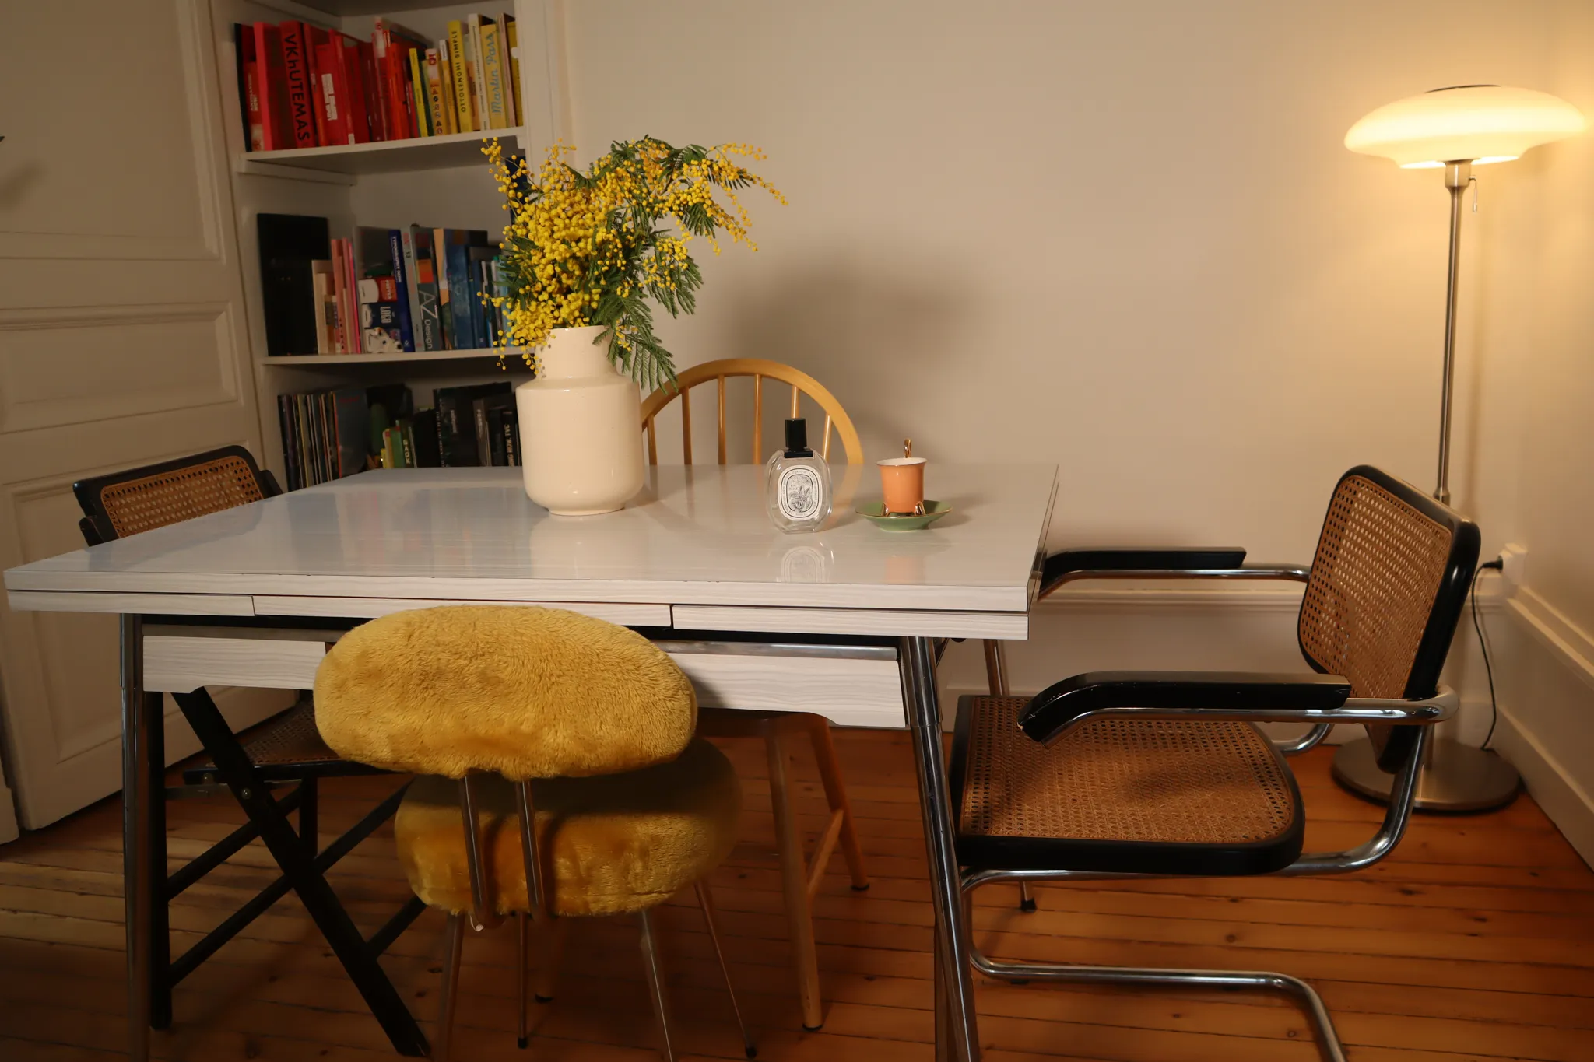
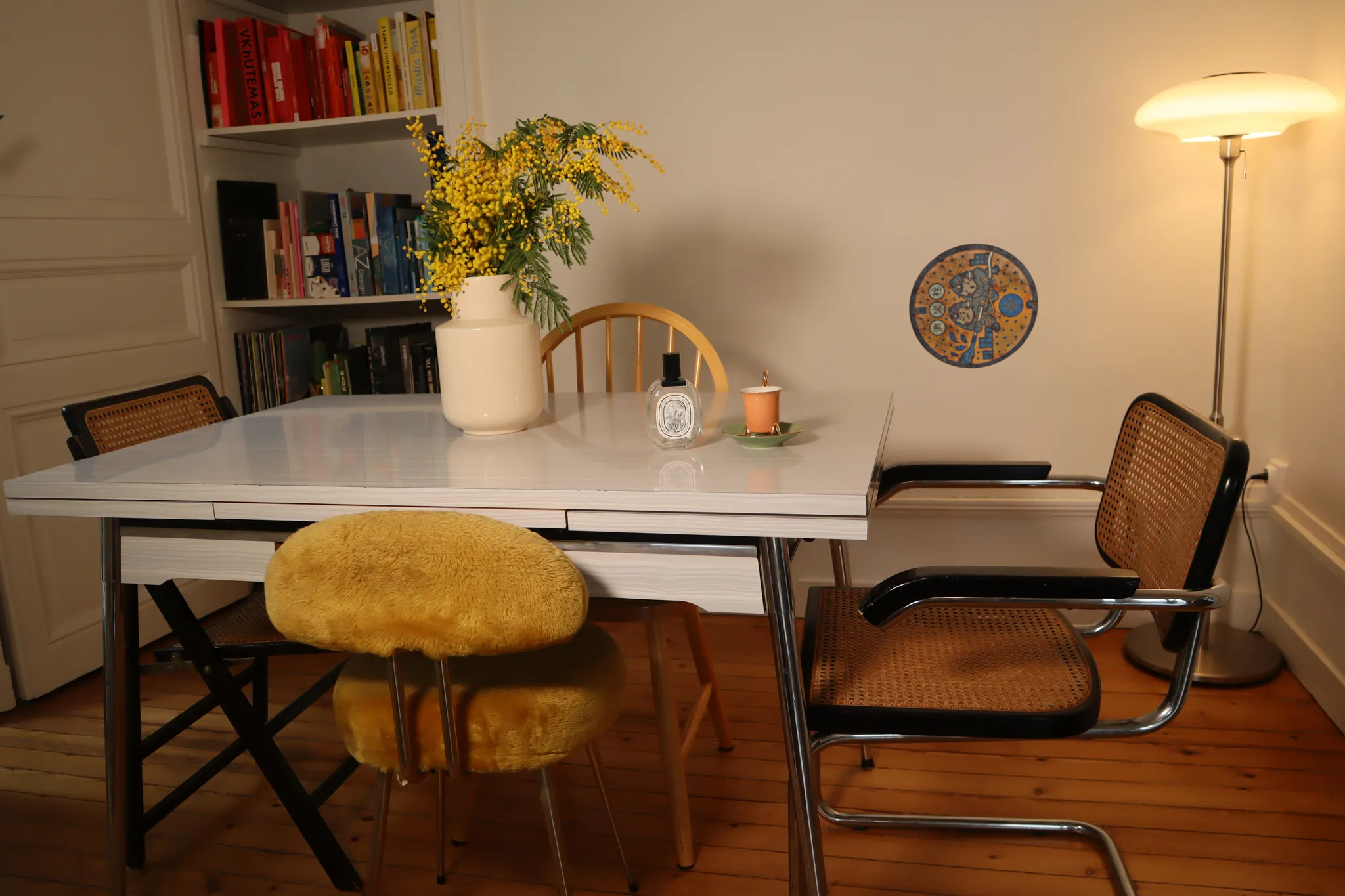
+ manhole cover [908,243,1039,369]
